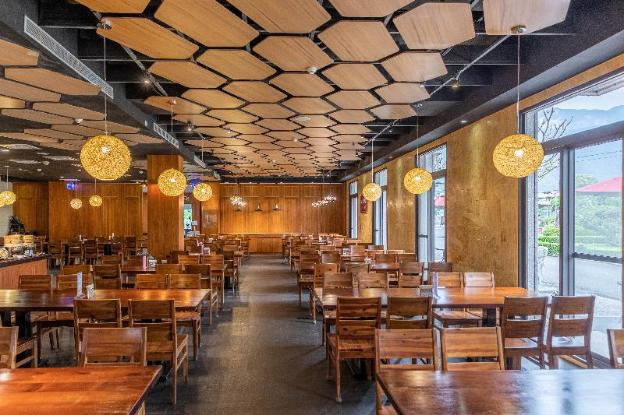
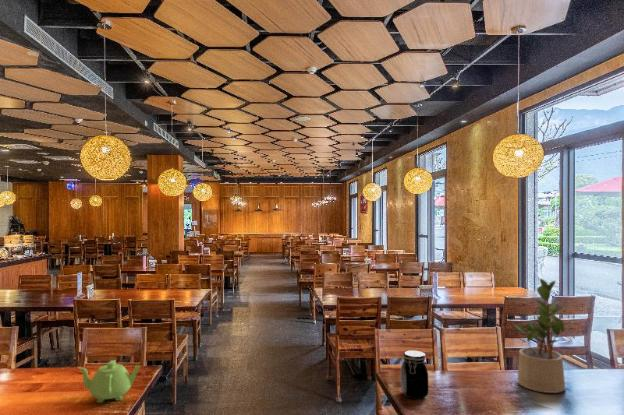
+ teapot [77,359,141,404]
+ potted plant [514,277,575,394]
+ jar [400,349,430,400]
